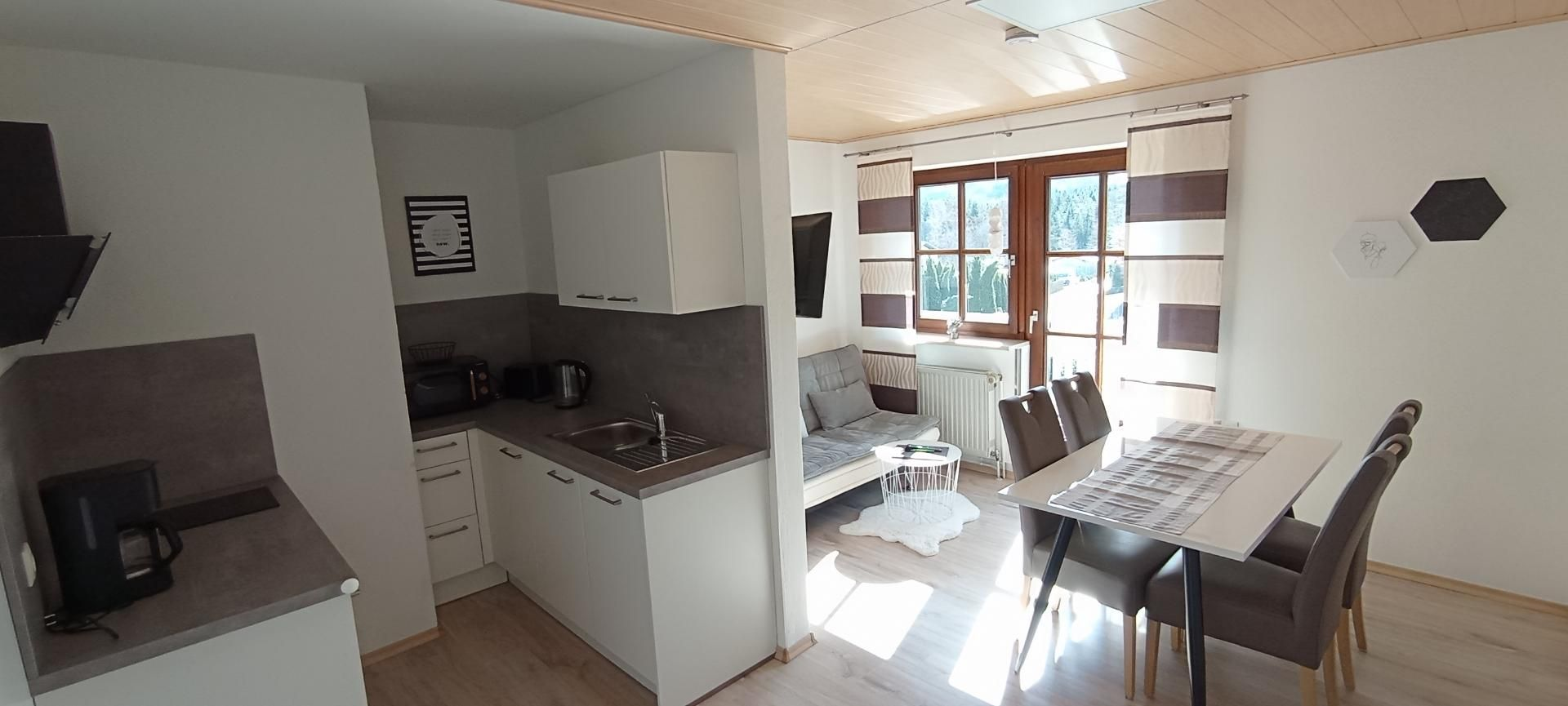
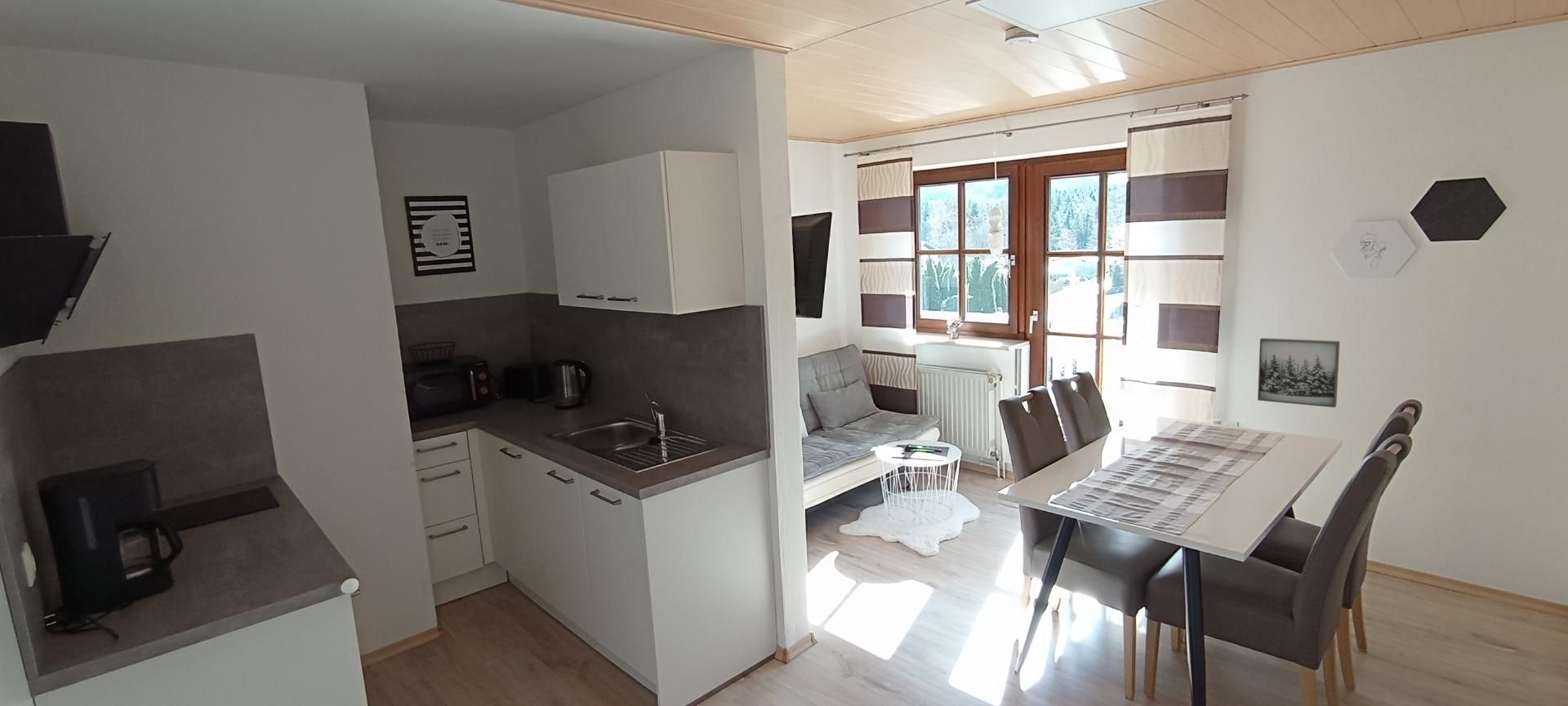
+ wall art [1257,337,1341,408]
